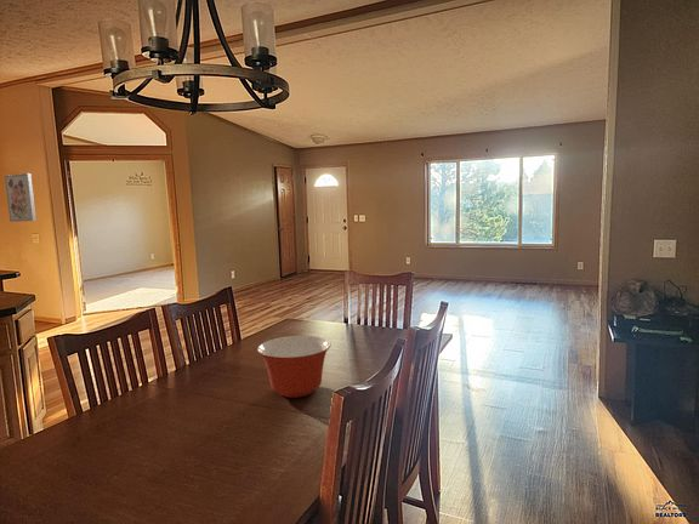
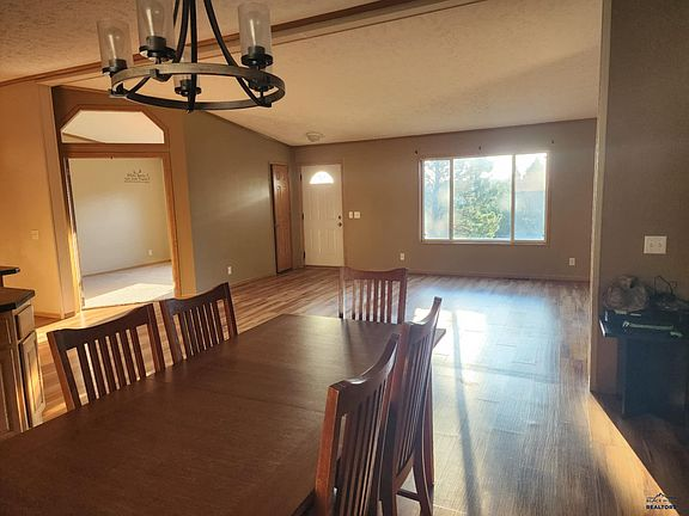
- wall art [4,172,38,223]
- mixing bowl [256,335,333,399]
